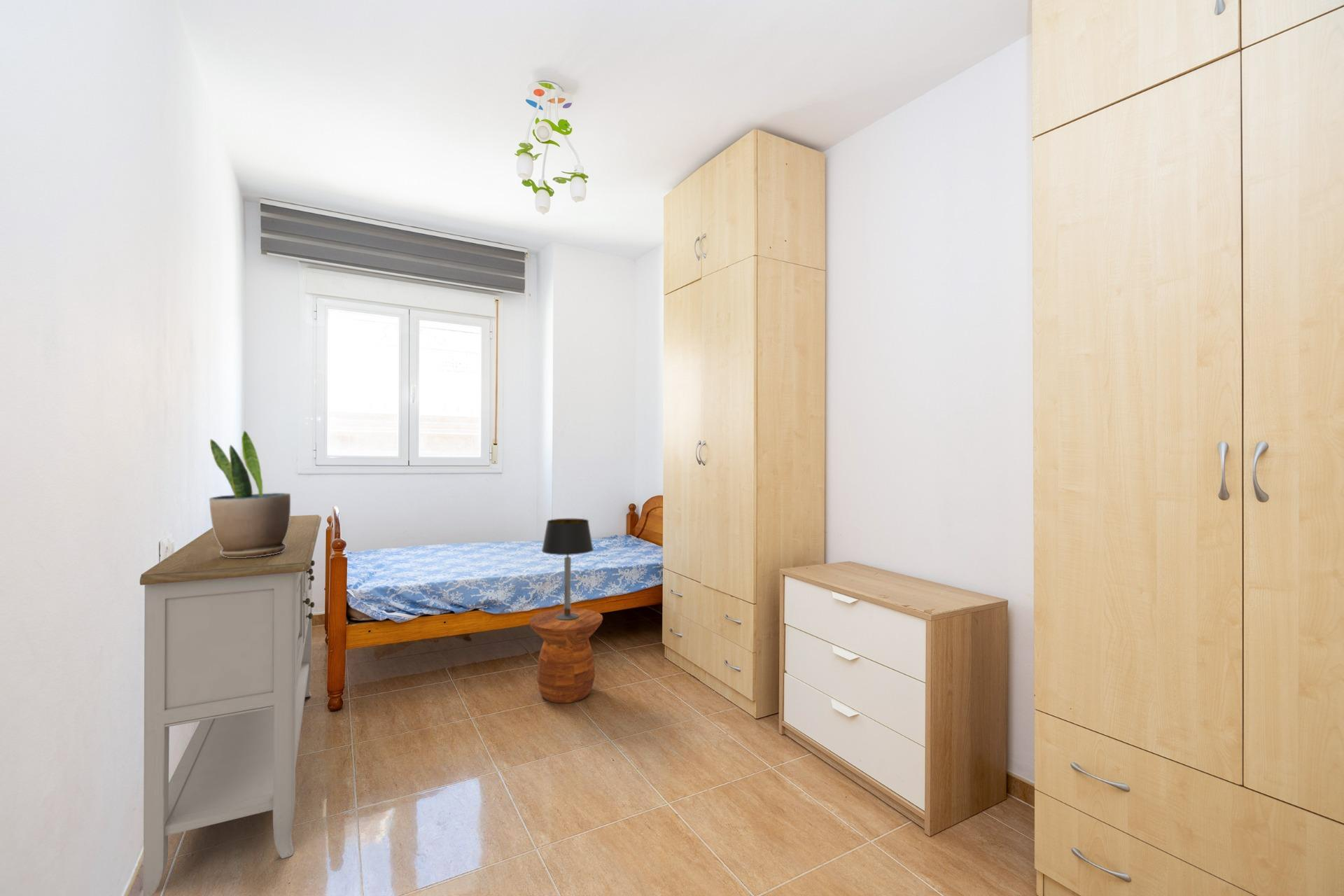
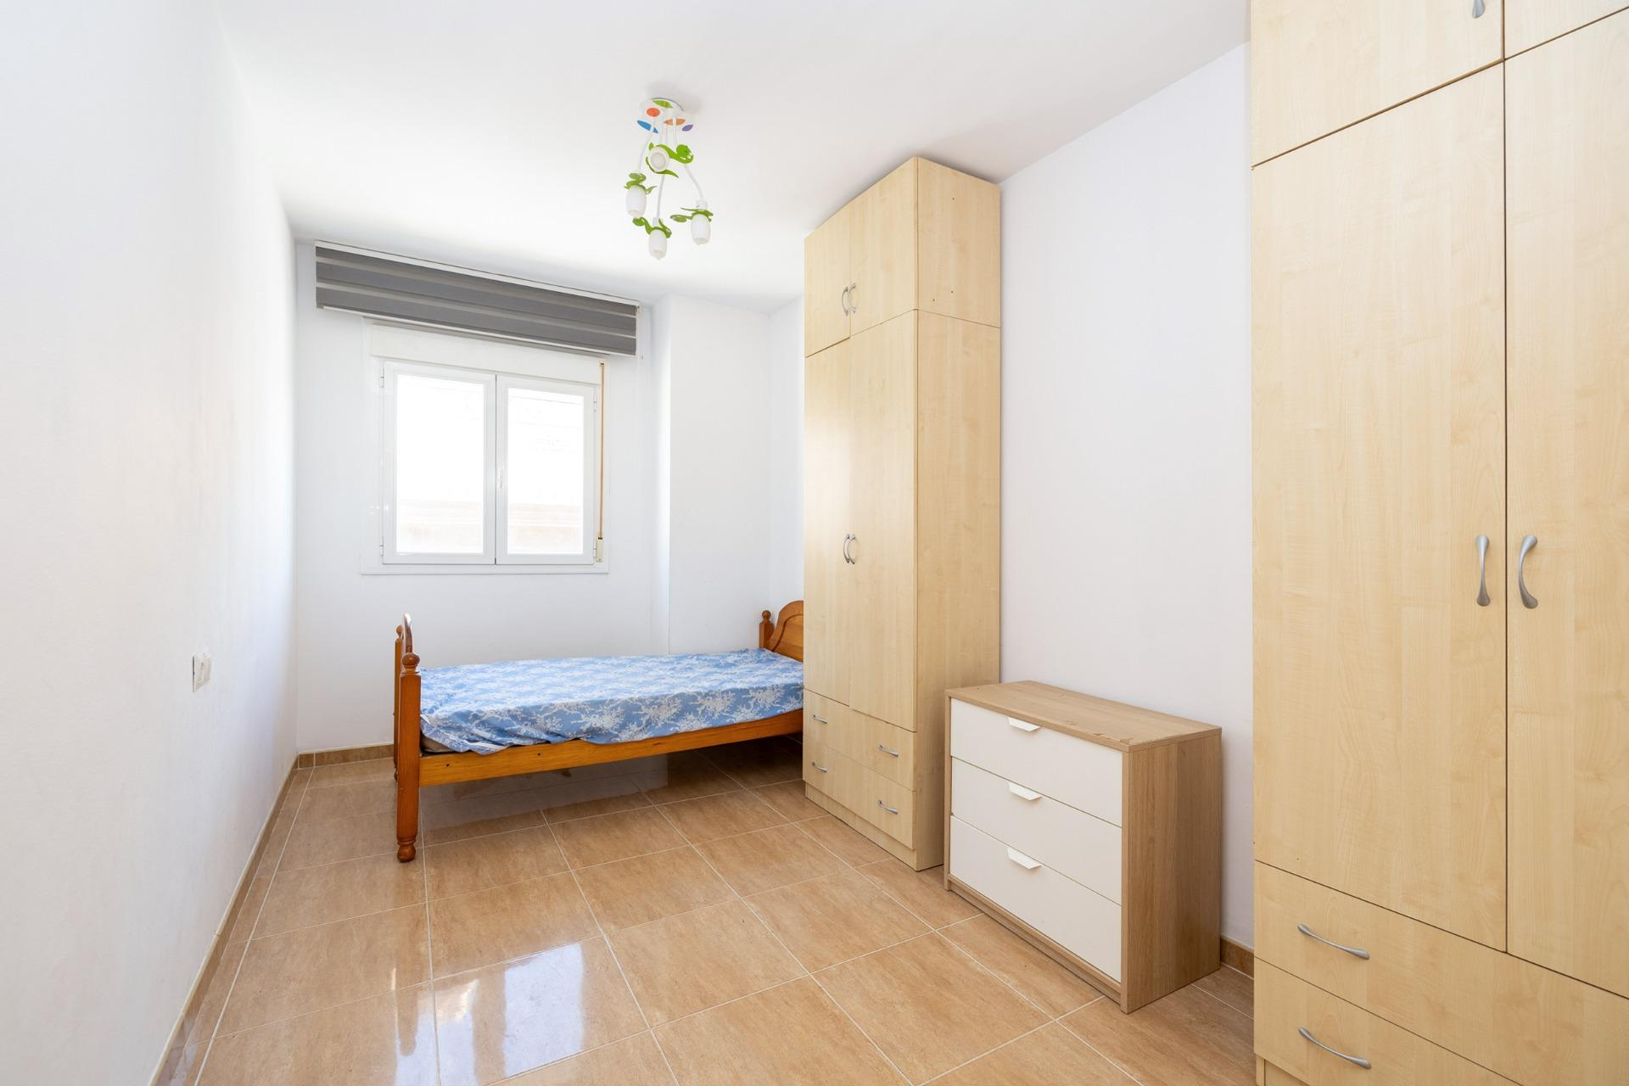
- table lamp [541,518,594,620]
- sideboard [139,514,322,896]
- side table [528,608,603,703]
- potted plant [209,430,291,558]
